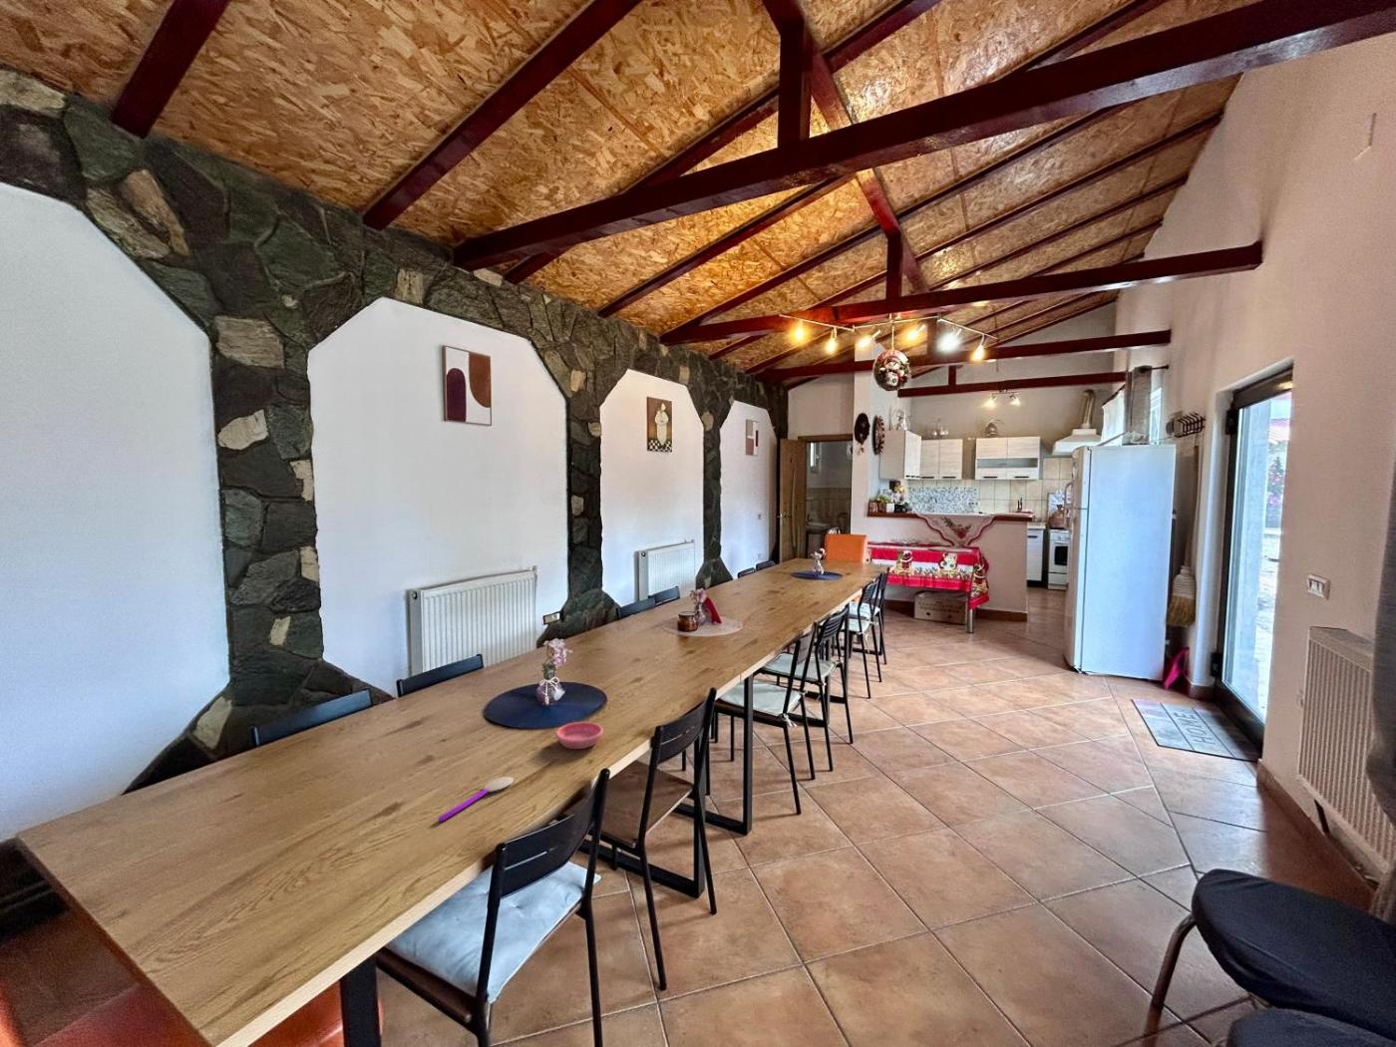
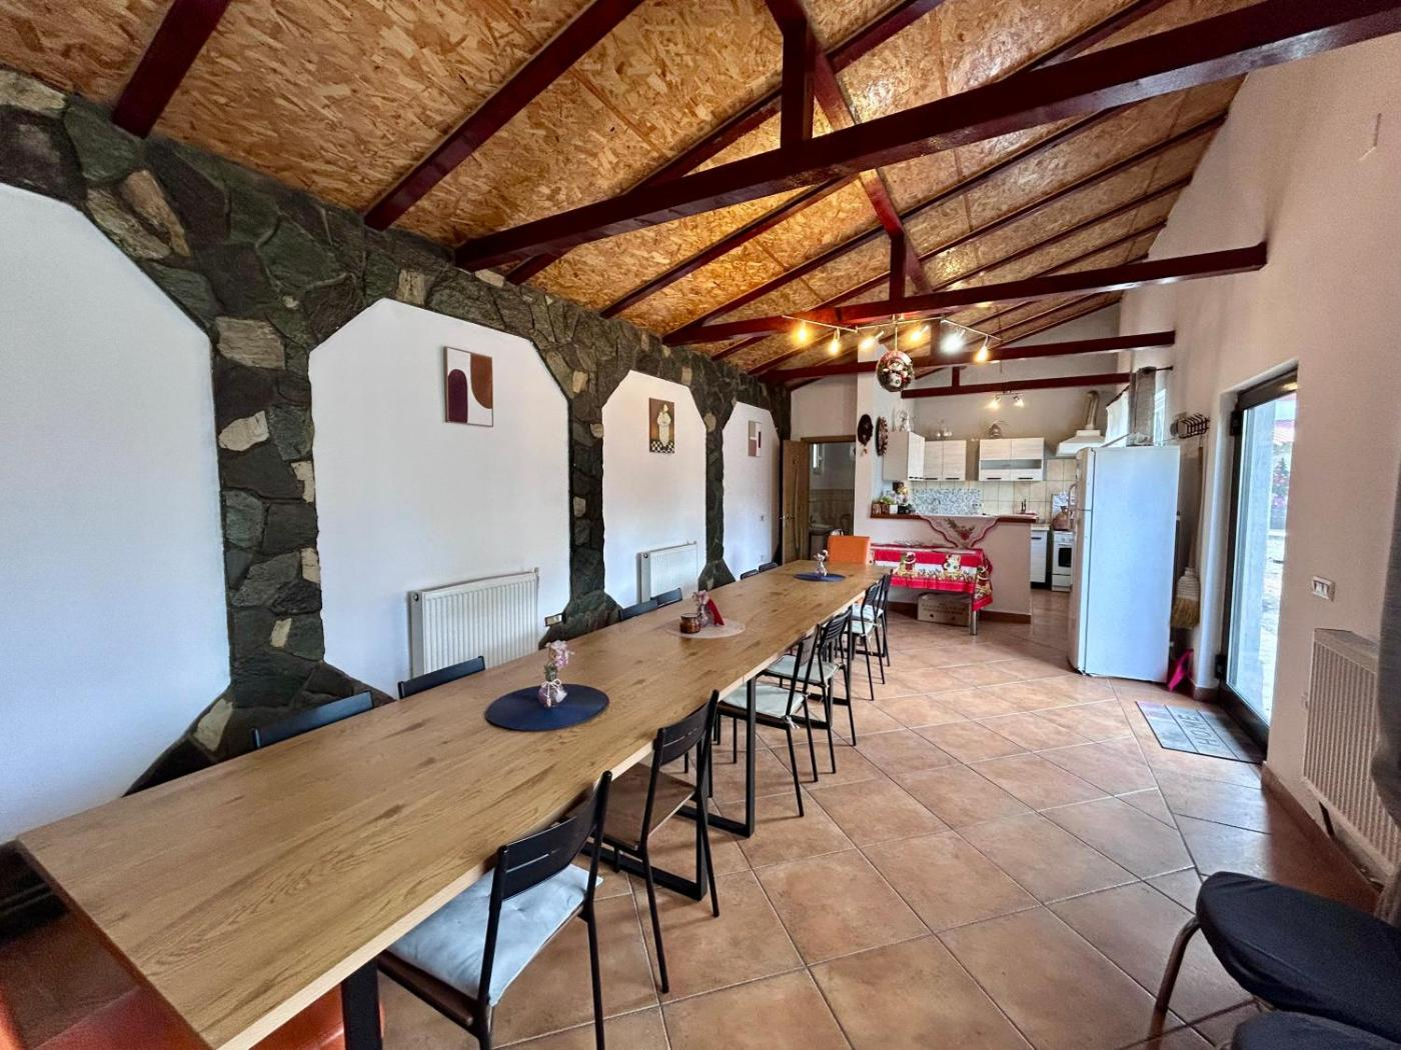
- spoon [437,775,514,822]
- saucer [555,721,605,750]
